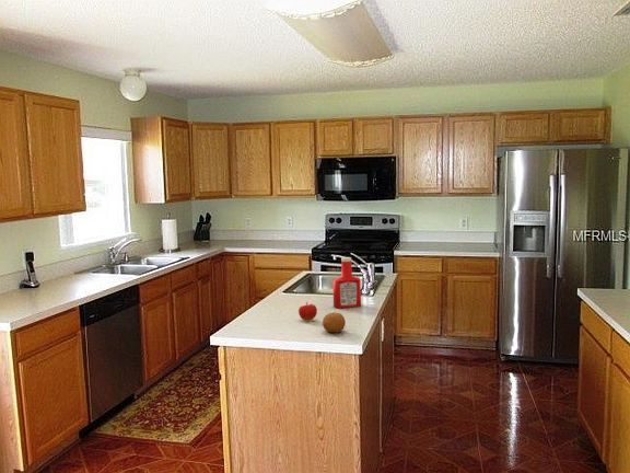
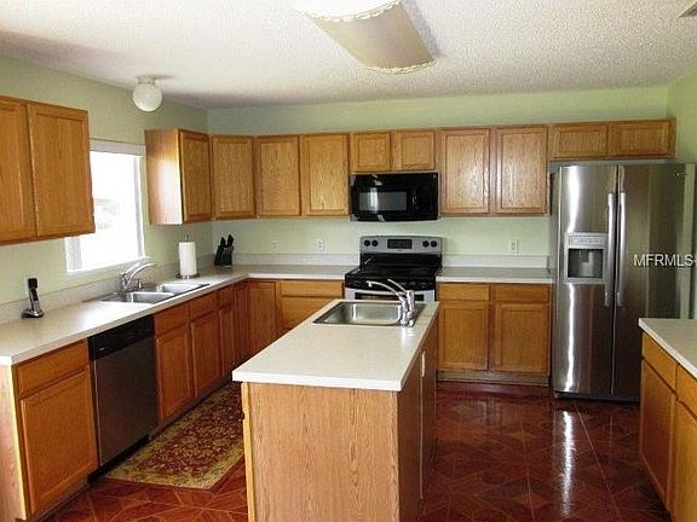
- fruit [298,301,318,322]
- fruit [322,311,347,334]
- soap bottle [331,256,362,309]
